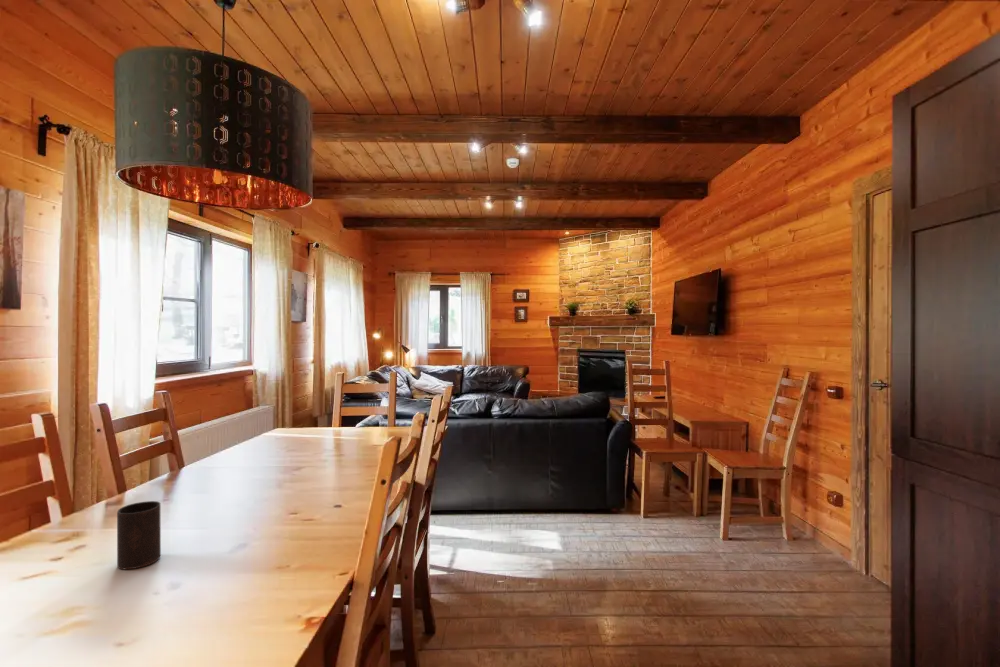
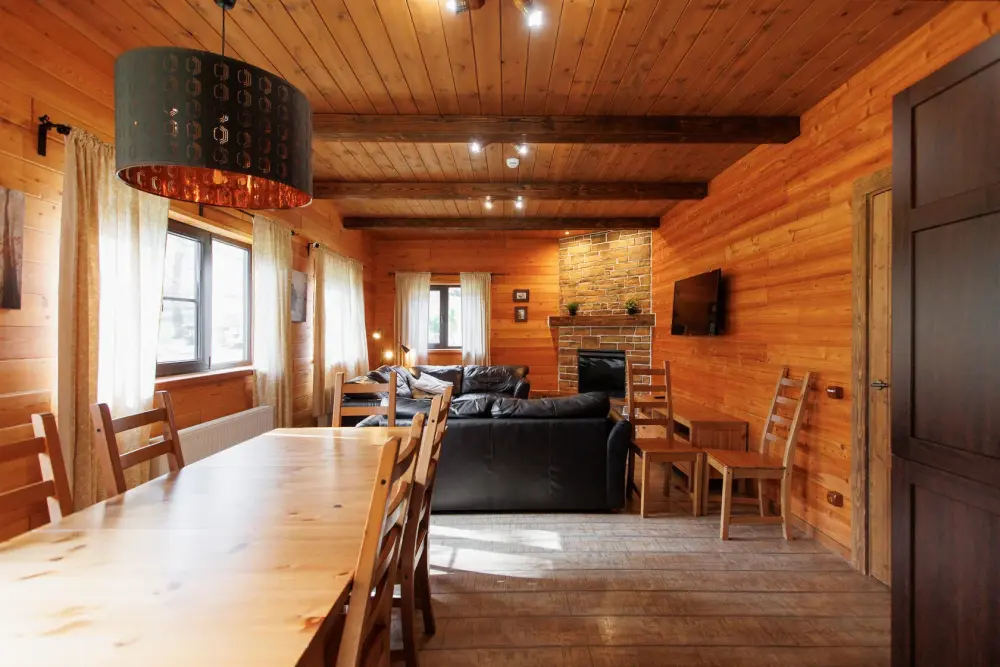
- cup [116,500,162,571]
